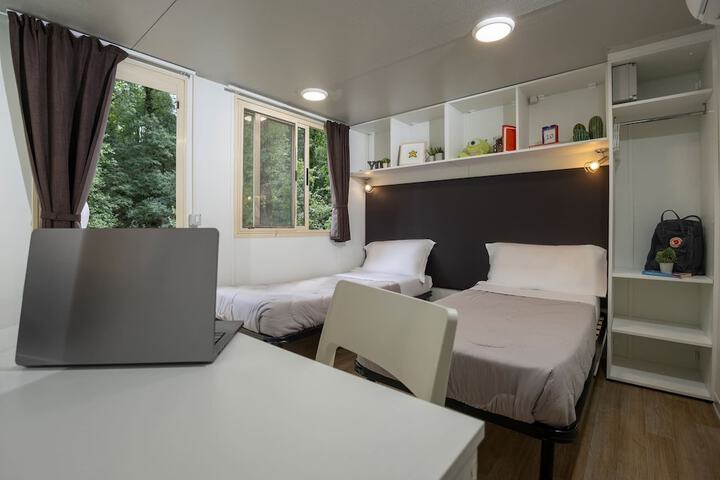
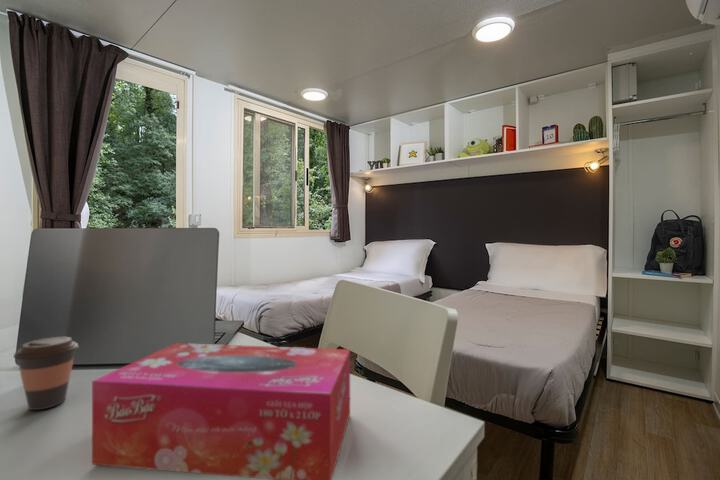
+ coffee cup [12,336,80,411]
+ tissue box [91,342,351,480]
